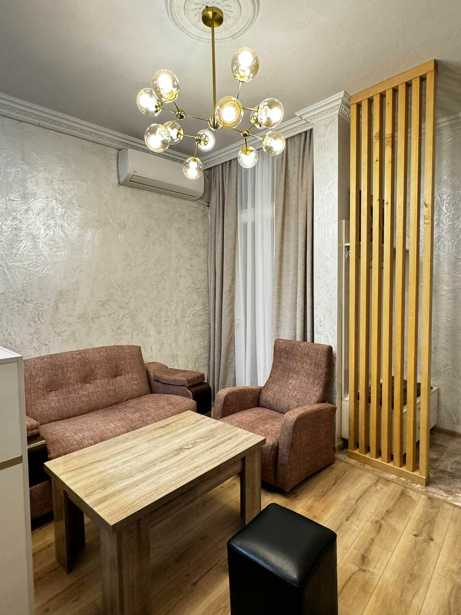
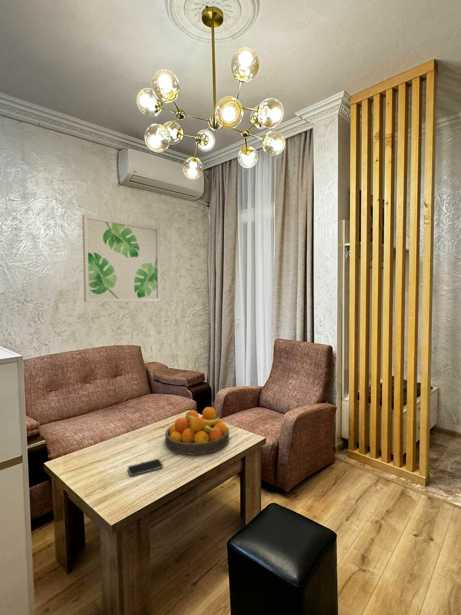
+ fruit bowl [164,406,230,456]
+ wall art [81,213,162,303]
+ smartphone [127,458,164,477]
